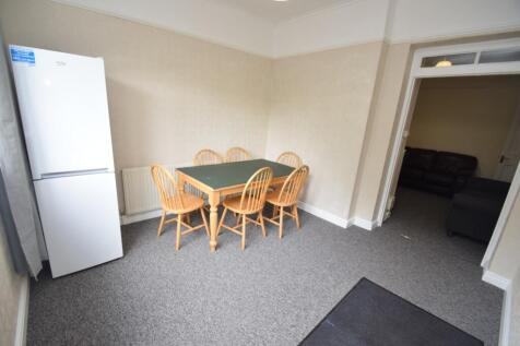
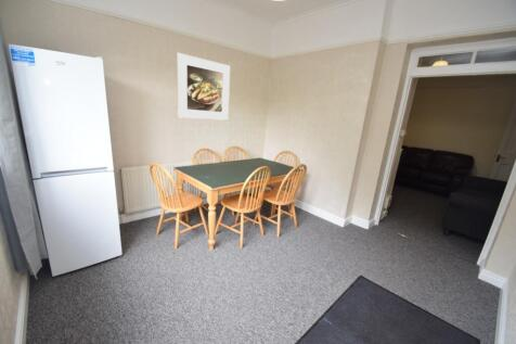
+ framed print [177,52,231,122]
